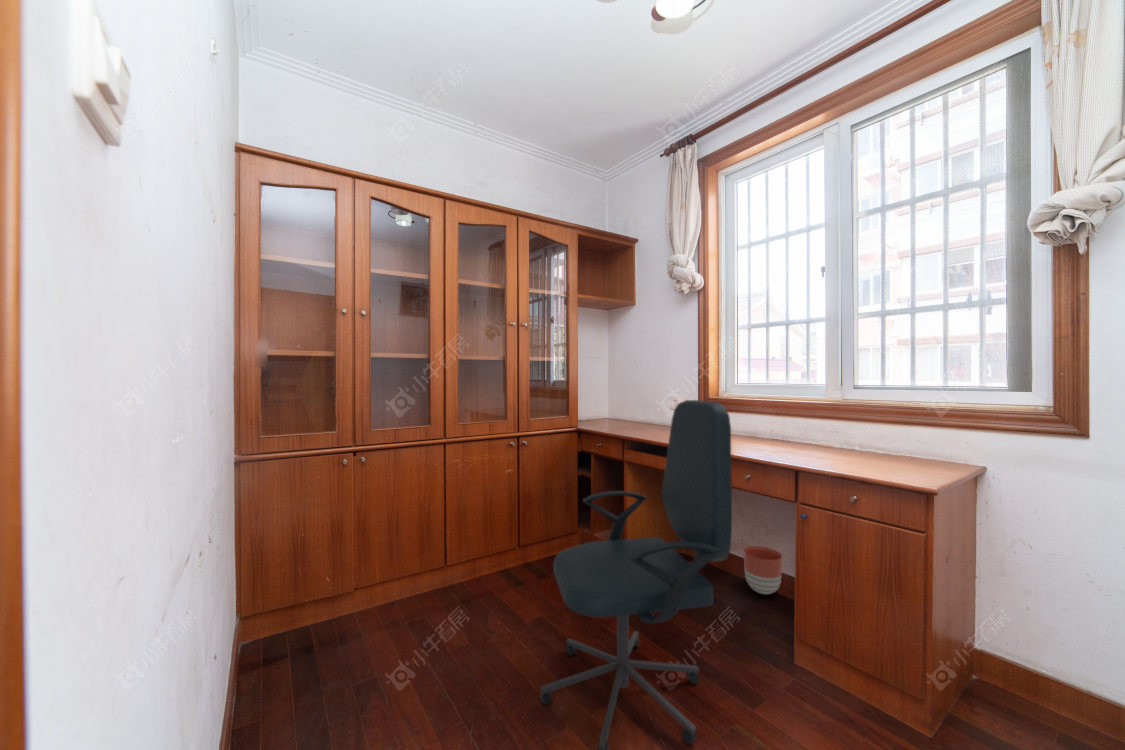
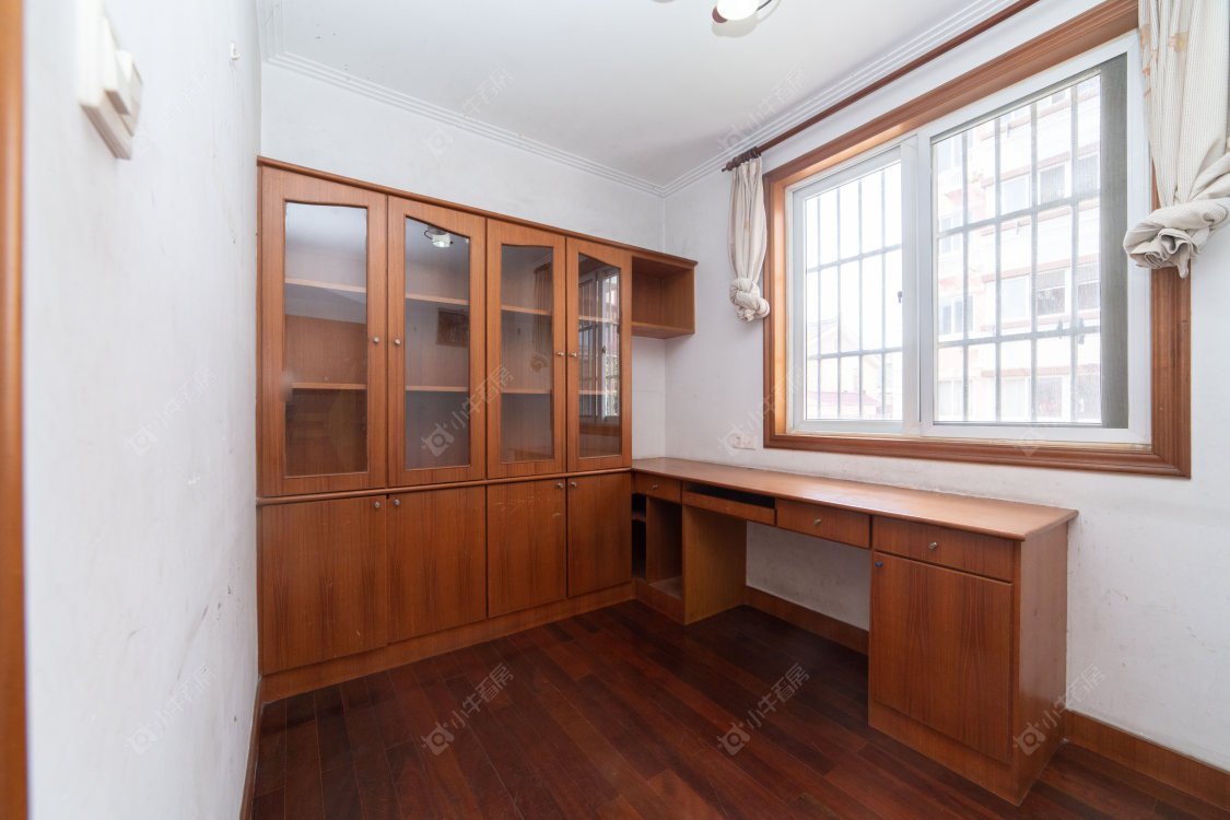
- office chair [539,399,733,750]
- planter [743,545,783,596]
